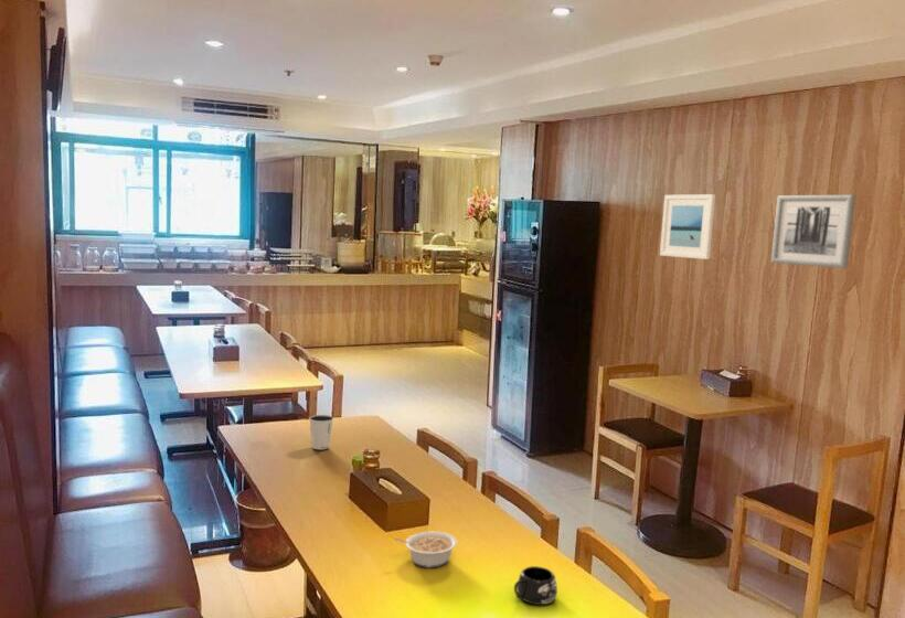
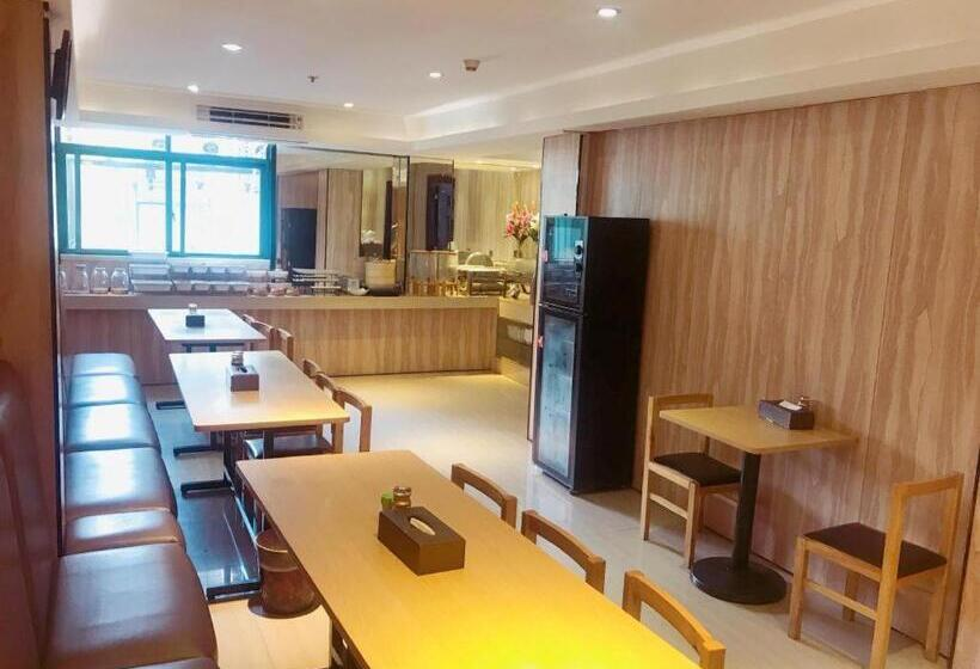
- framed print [659,193,716,260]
- mug [513,565,558,606]
- wall art [770,194,856,269]
- dixie cup [308,414,334,450]
- legume [393,530,458,568]
